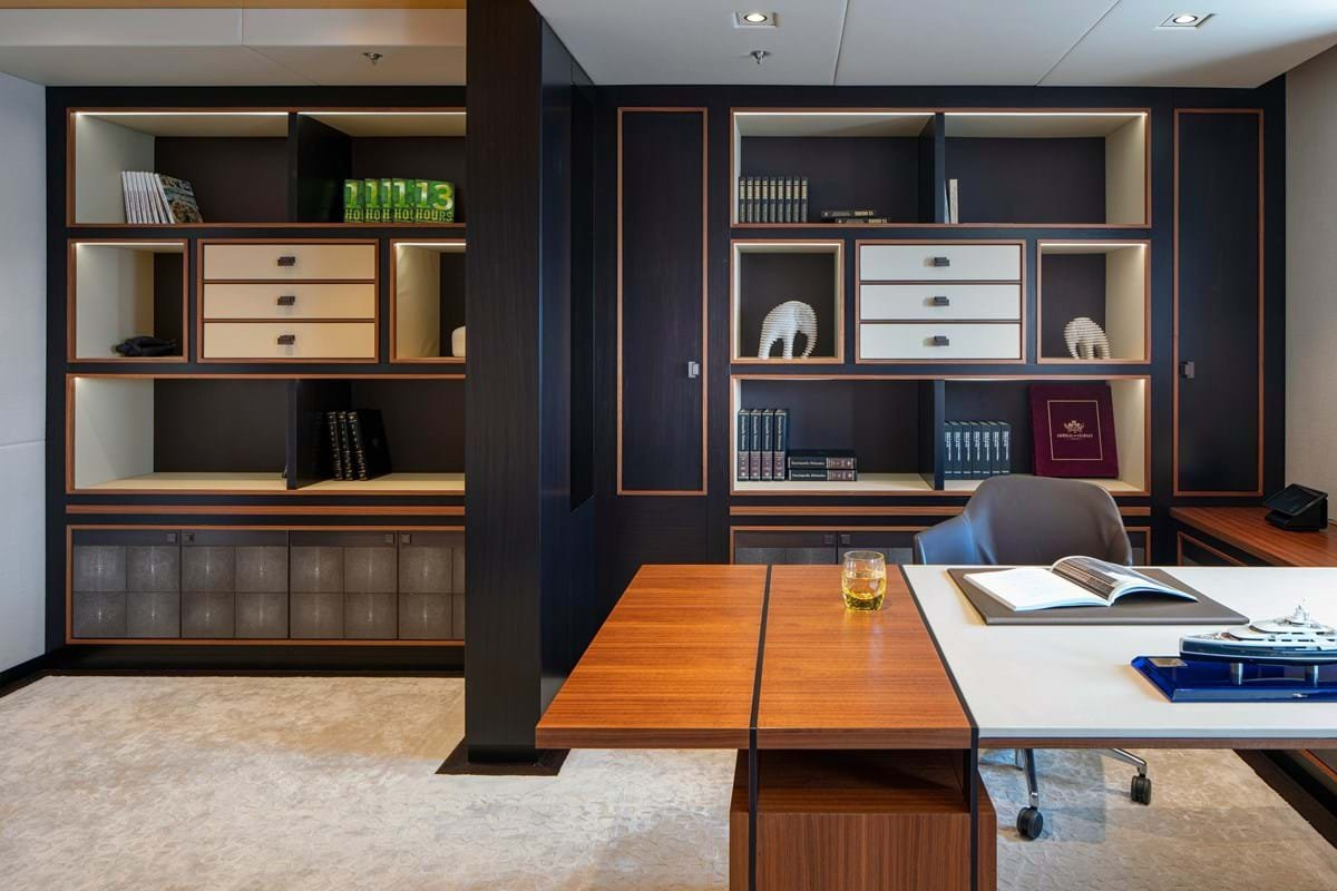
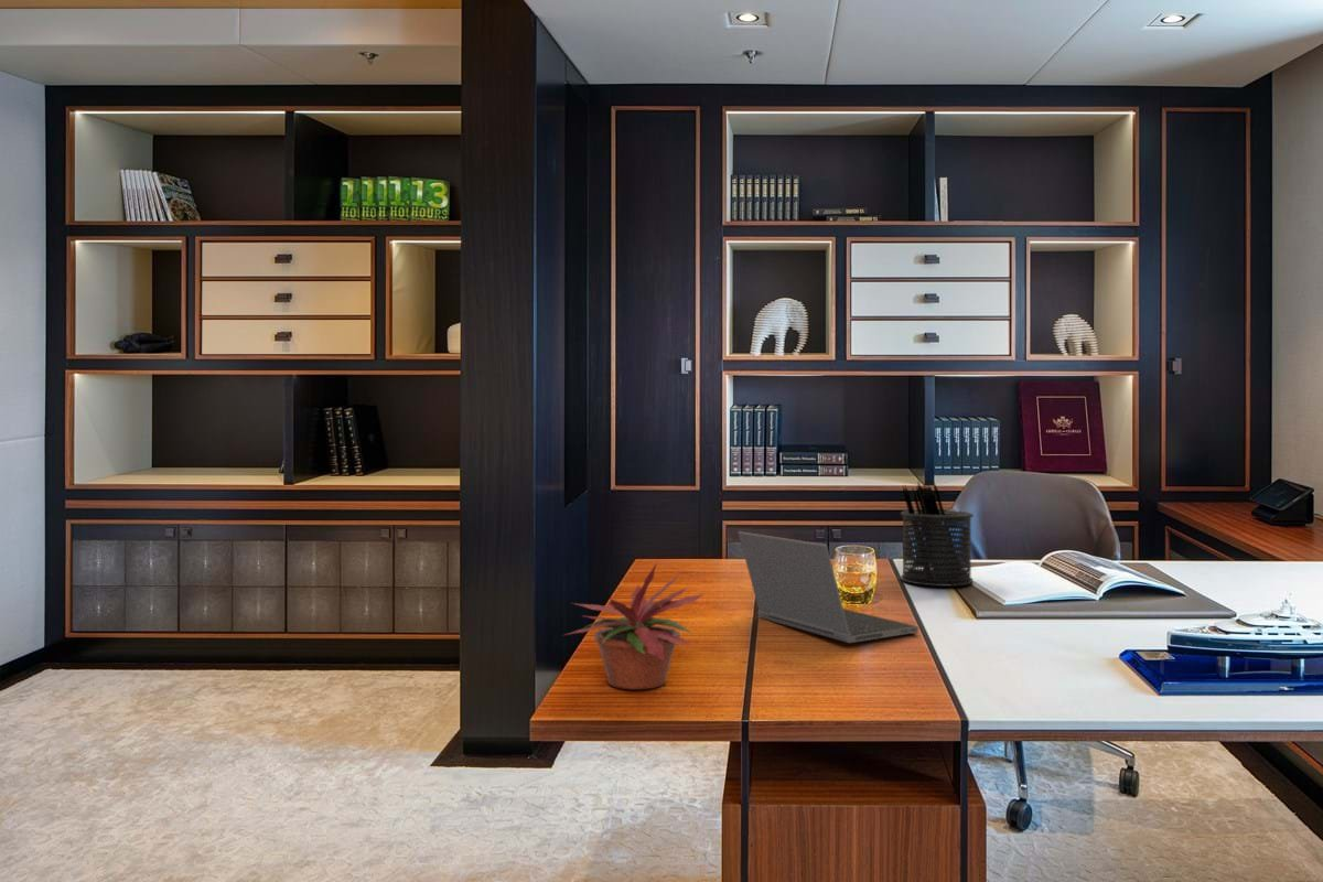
+ pen holder [900,478,975,588]
+ laptop computer [736,530,919,644]
+ potted plant [560,561,709,690]
